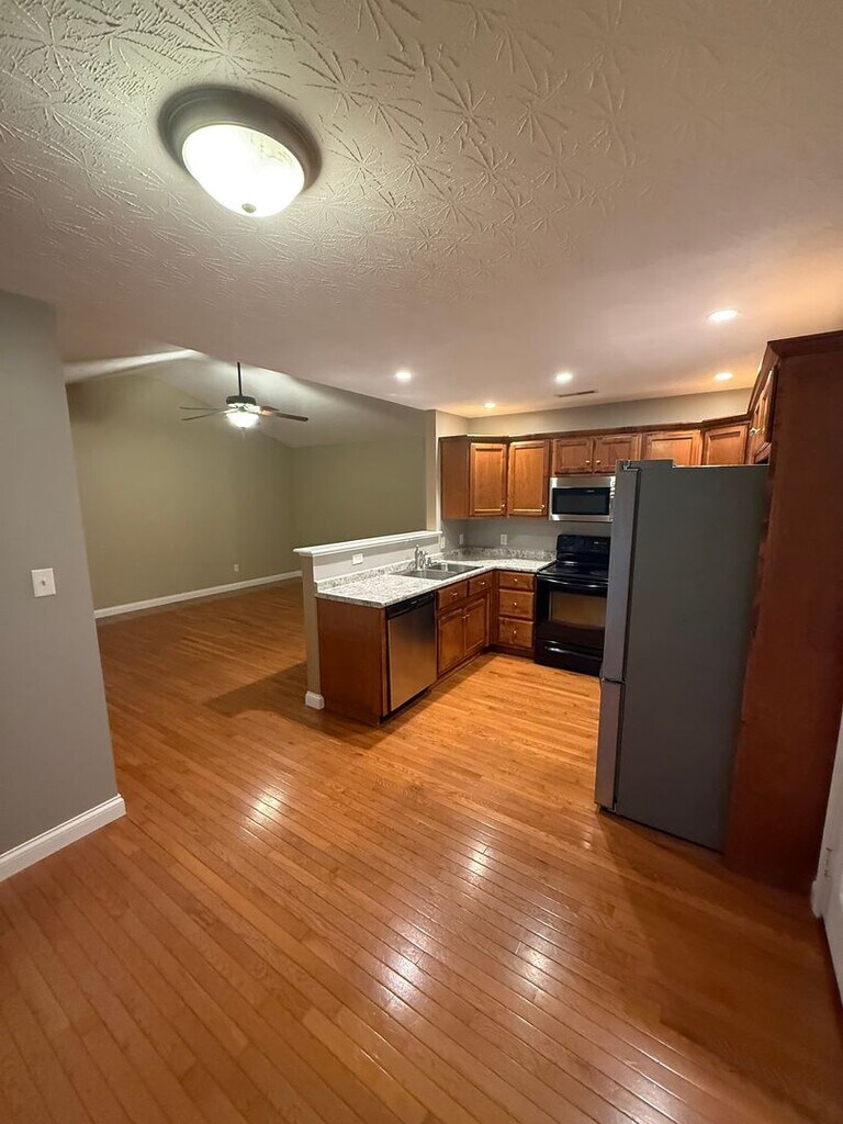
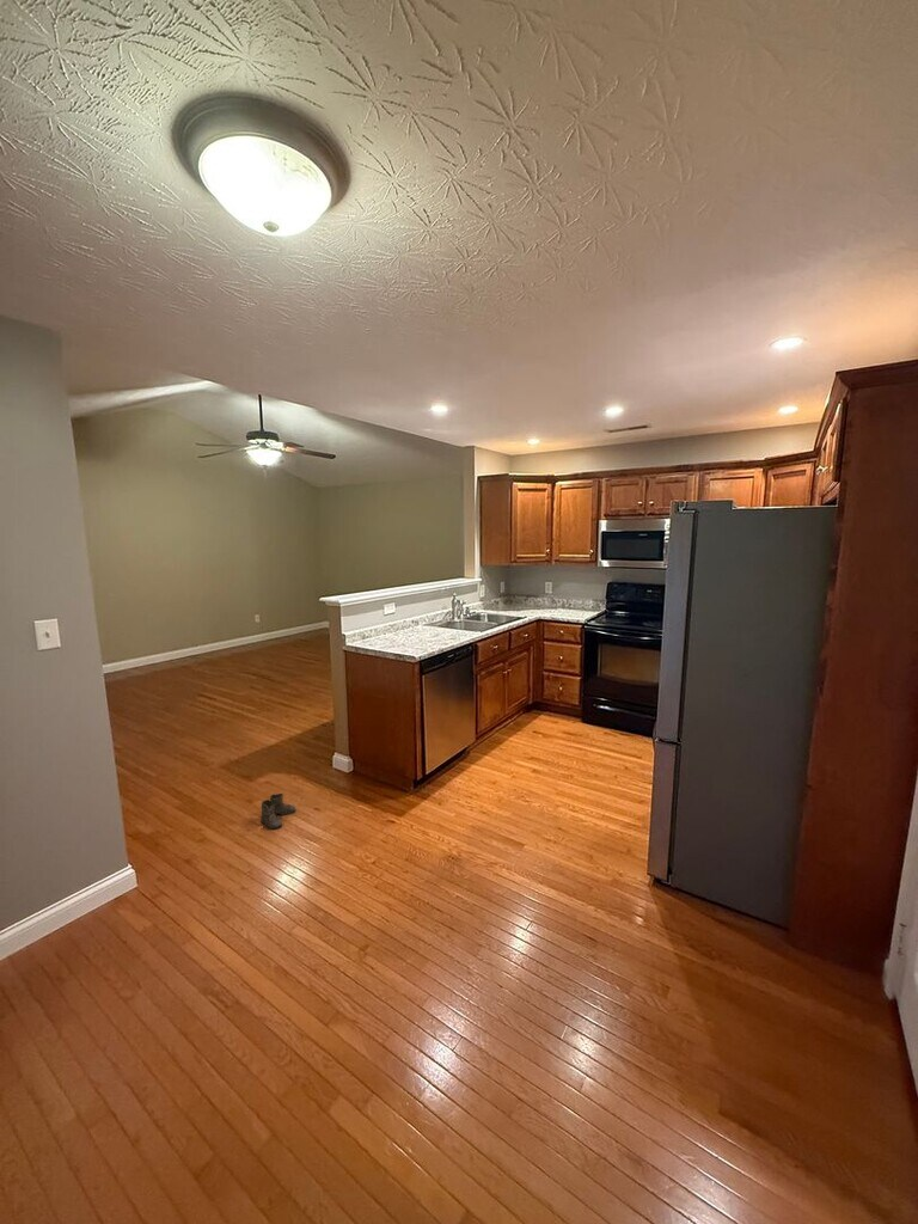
+ boots [259,792,296,831]
